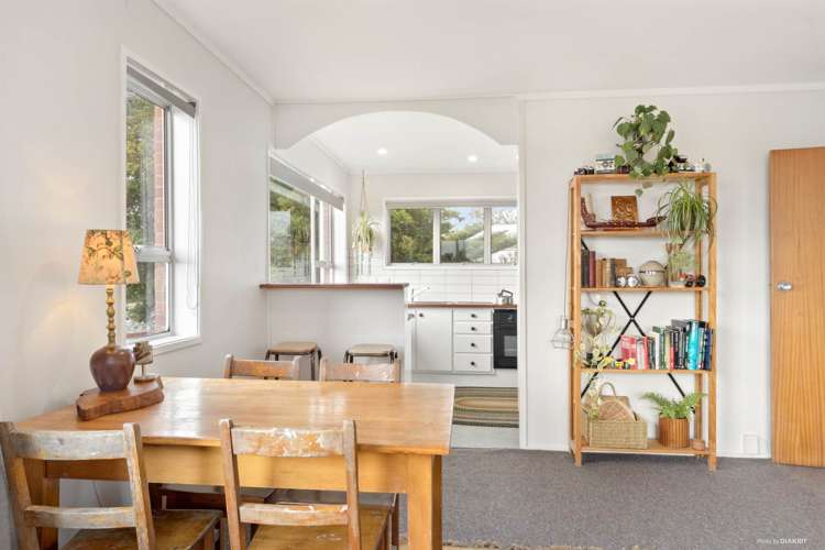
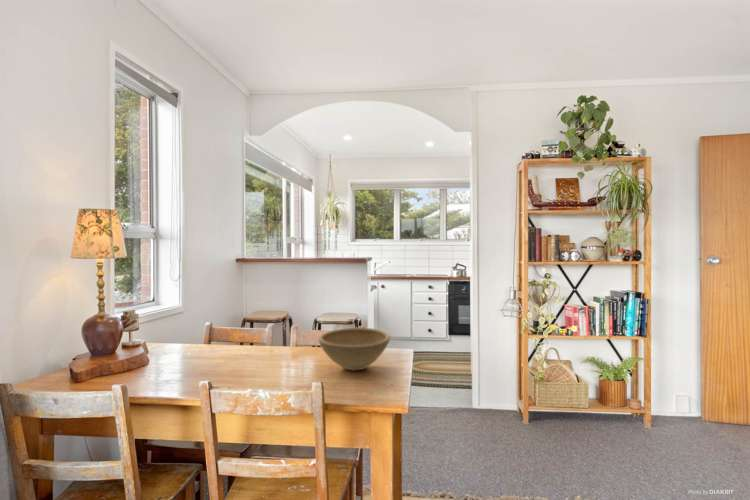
+ bowl [317,327,391,371]
